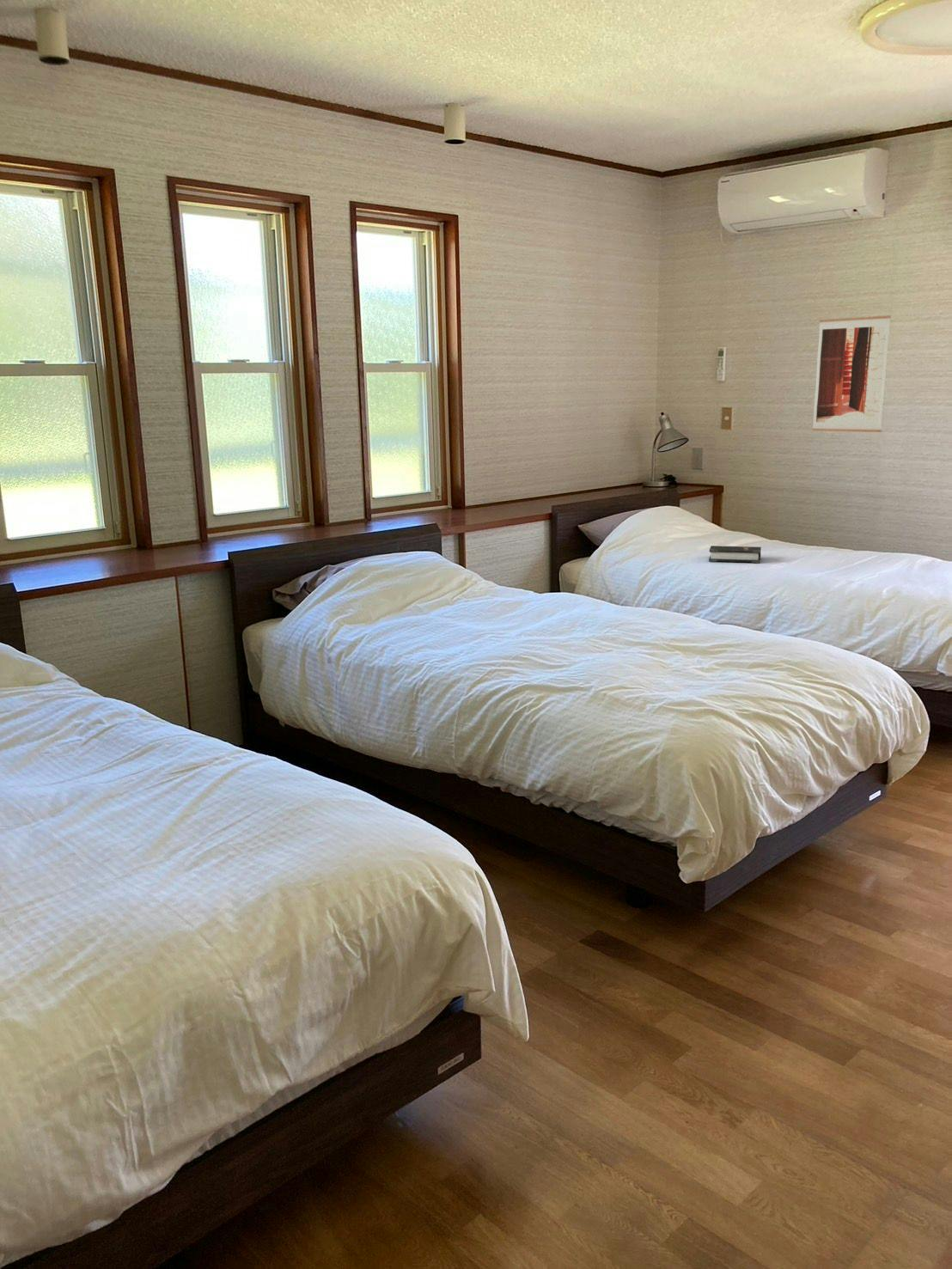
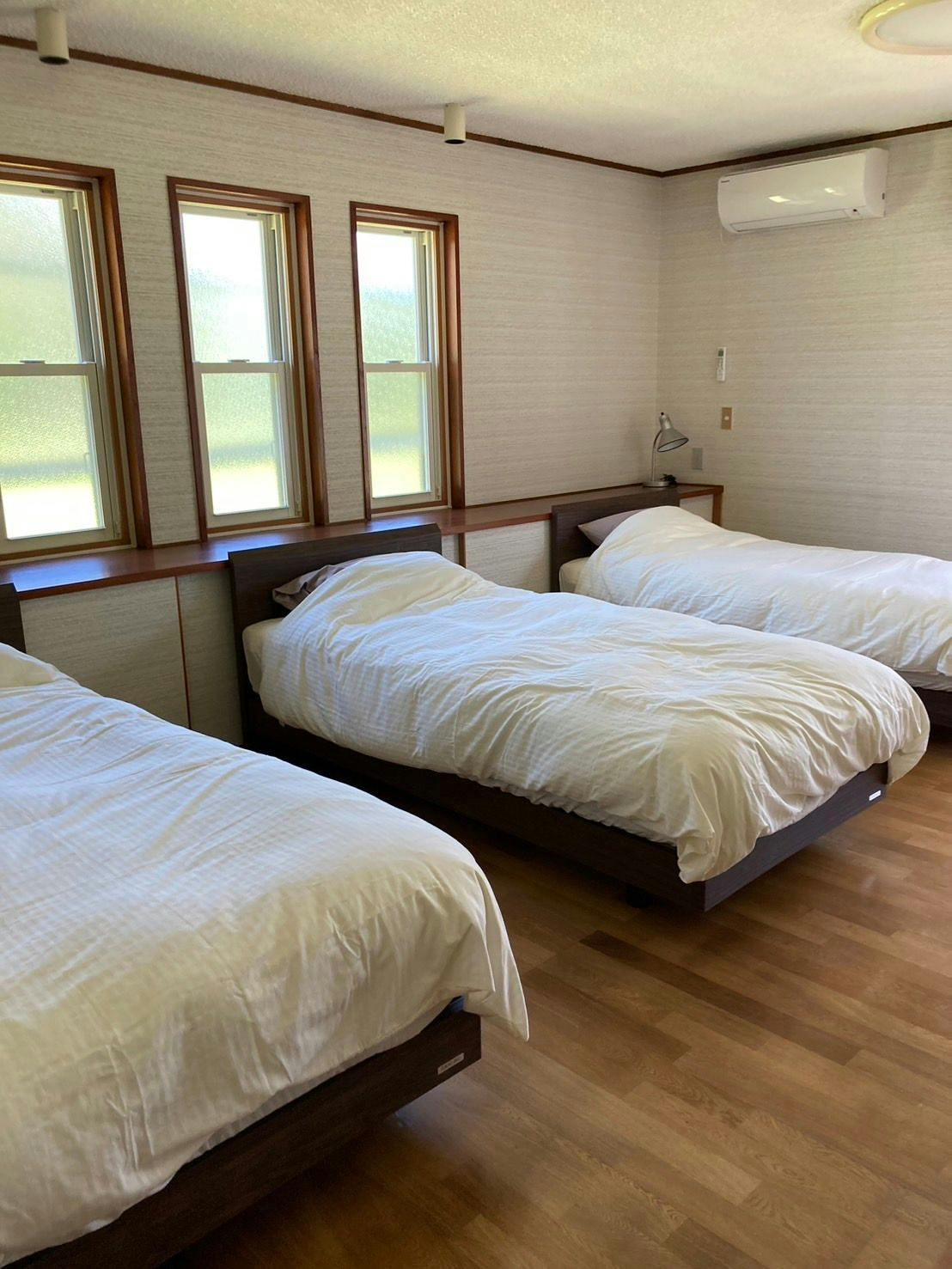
- hardback book [708,545,762,564]
- wall art [812,314,892,433]
